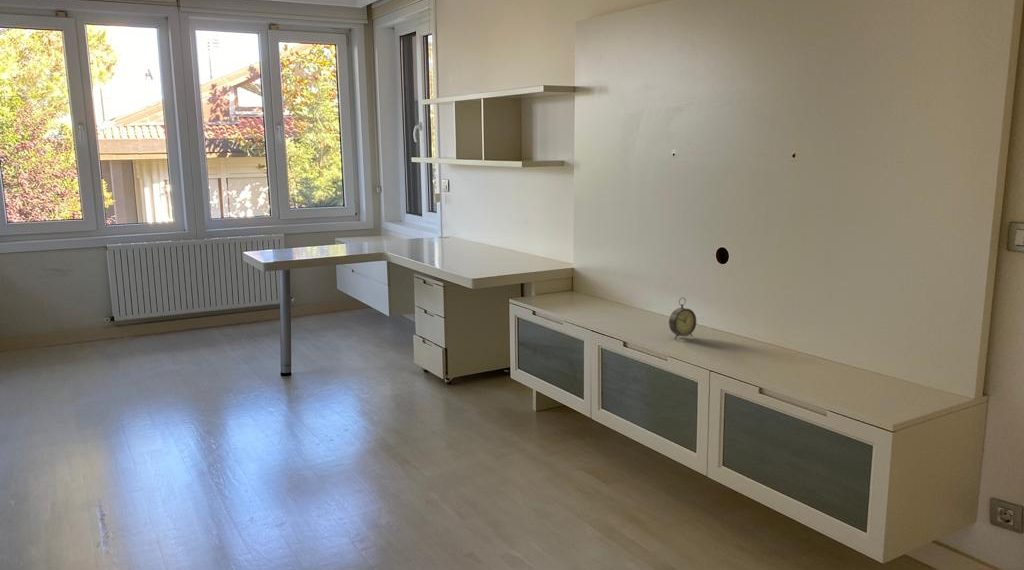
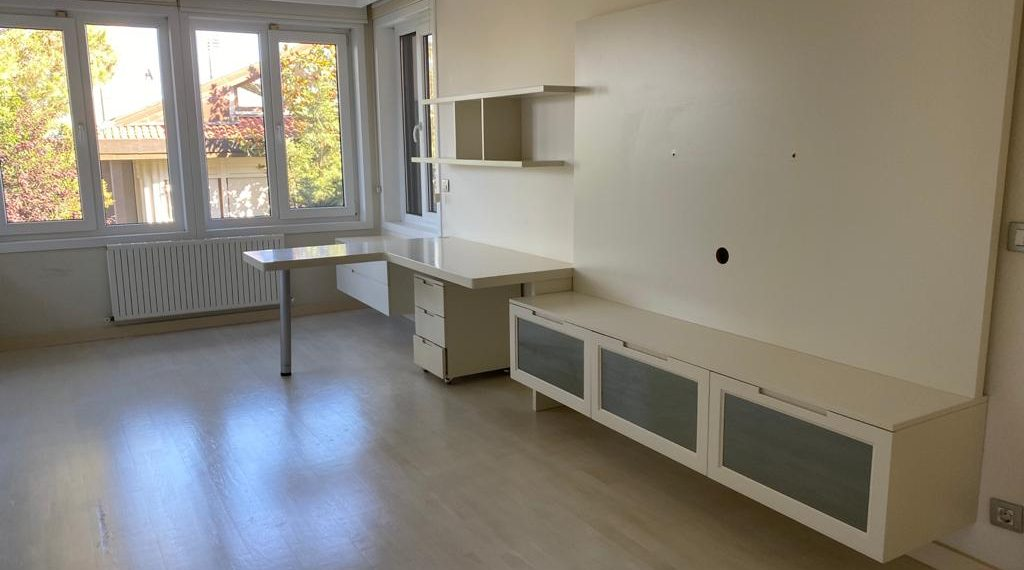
- alarm clock [668,296,697,341]
